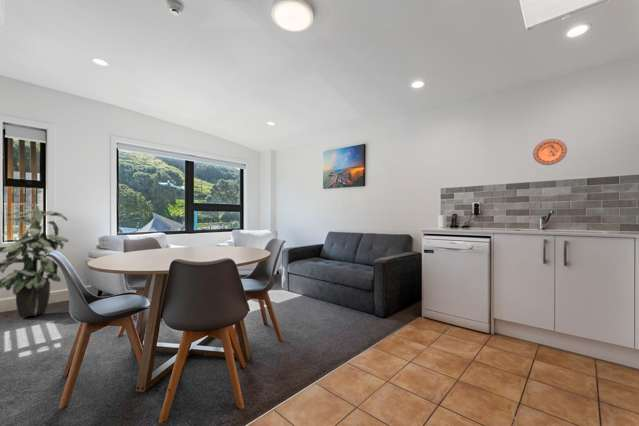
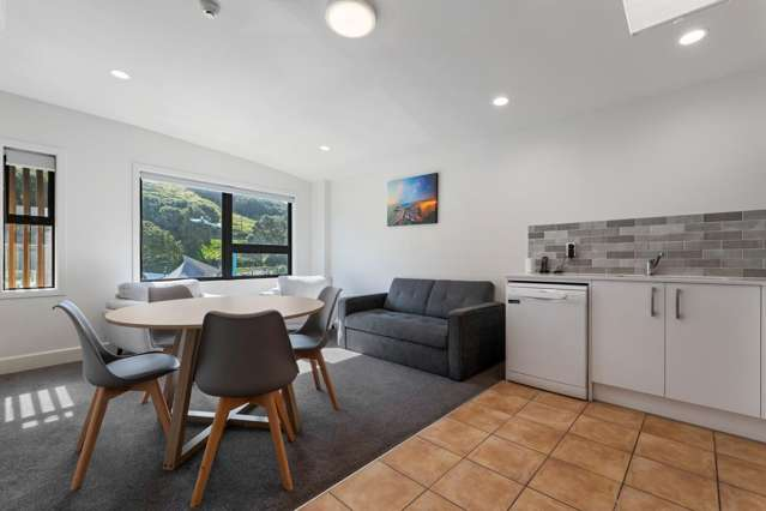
- decorative plate [532,138,568,166]
- indoor plant [0,202,69,318]
